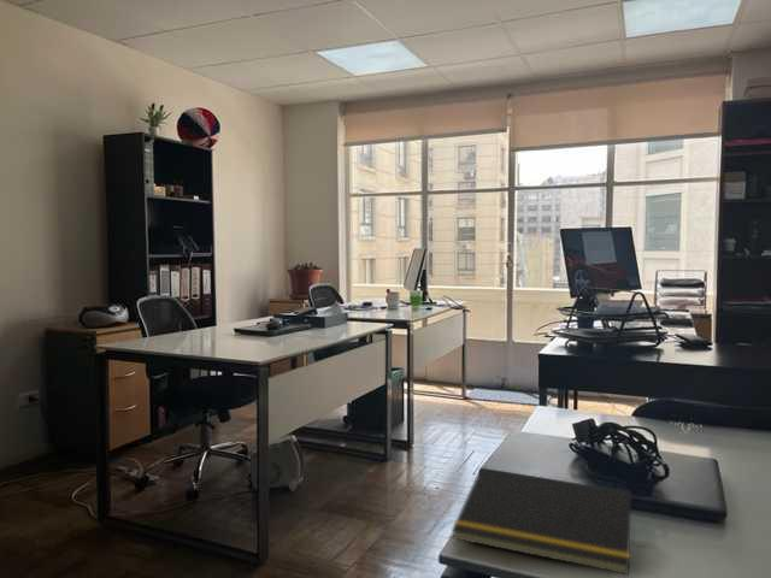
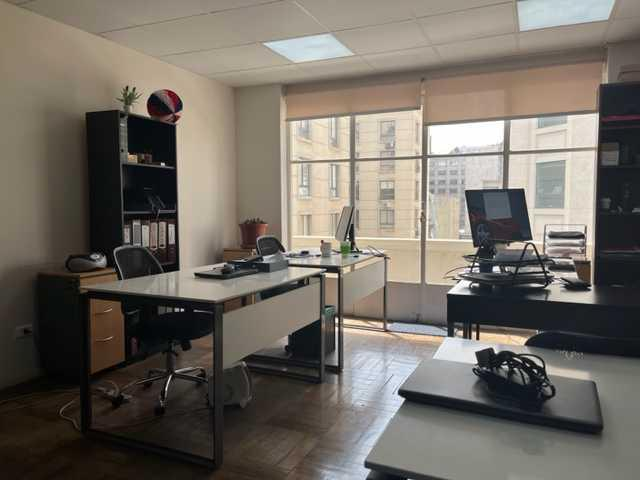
- notepad [451,467,632,576]
